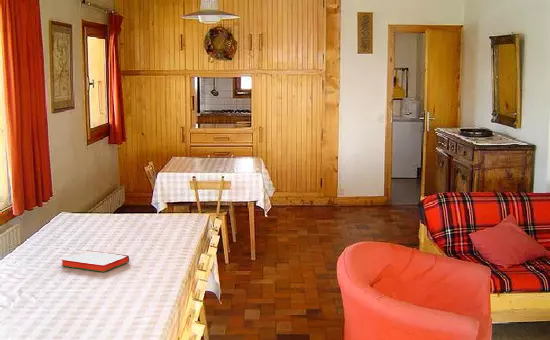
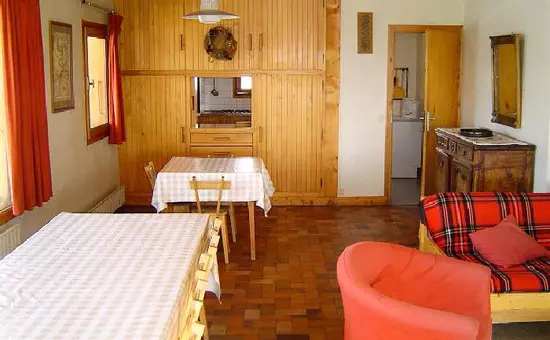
- hardback book [60,249,130,273]
